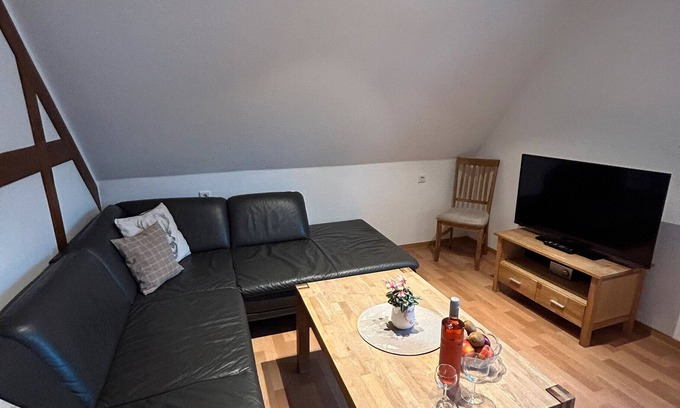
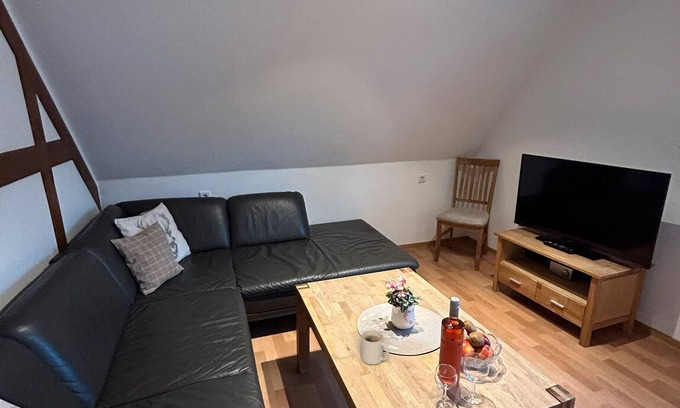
+ mug [360,329,390,366]
